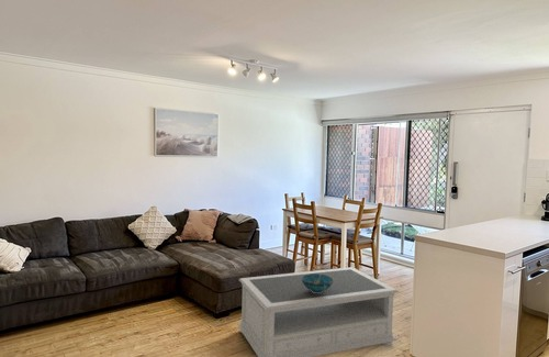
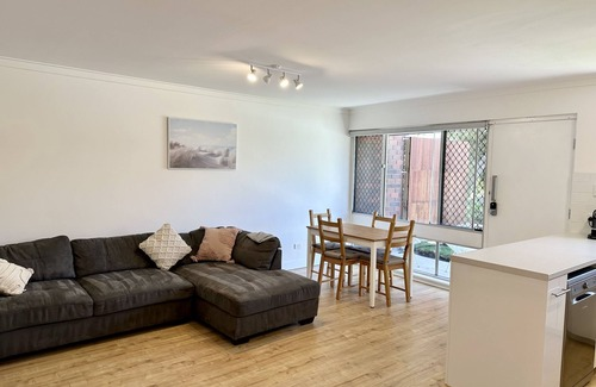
- coffee table [237,266,400,357]
- decorative bowl [301,274,334,293]
